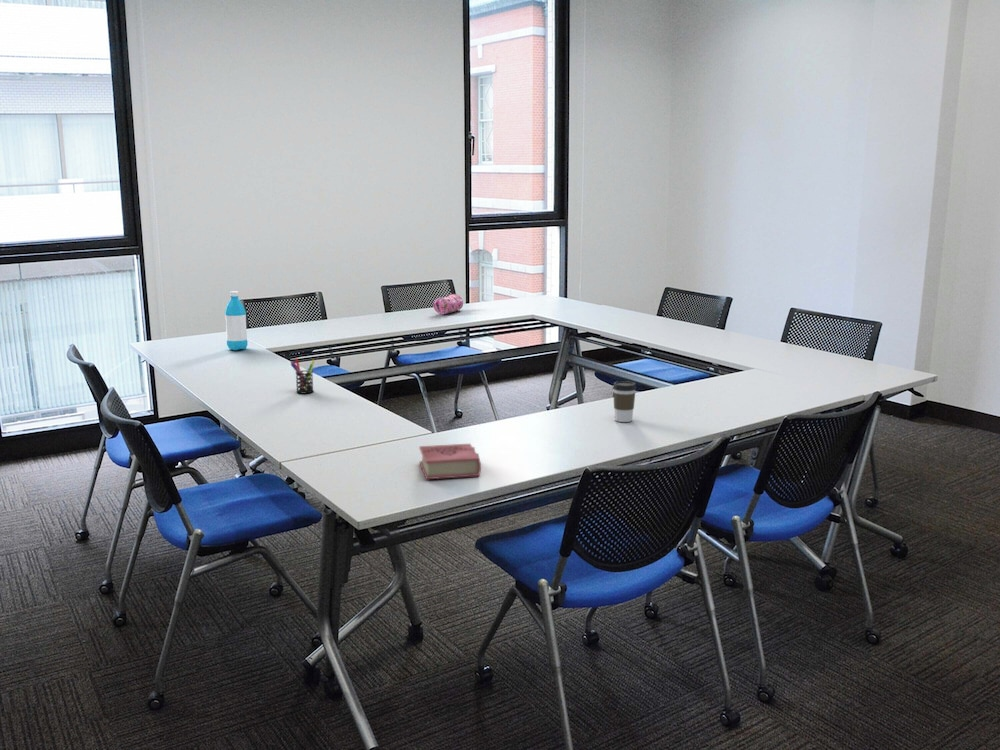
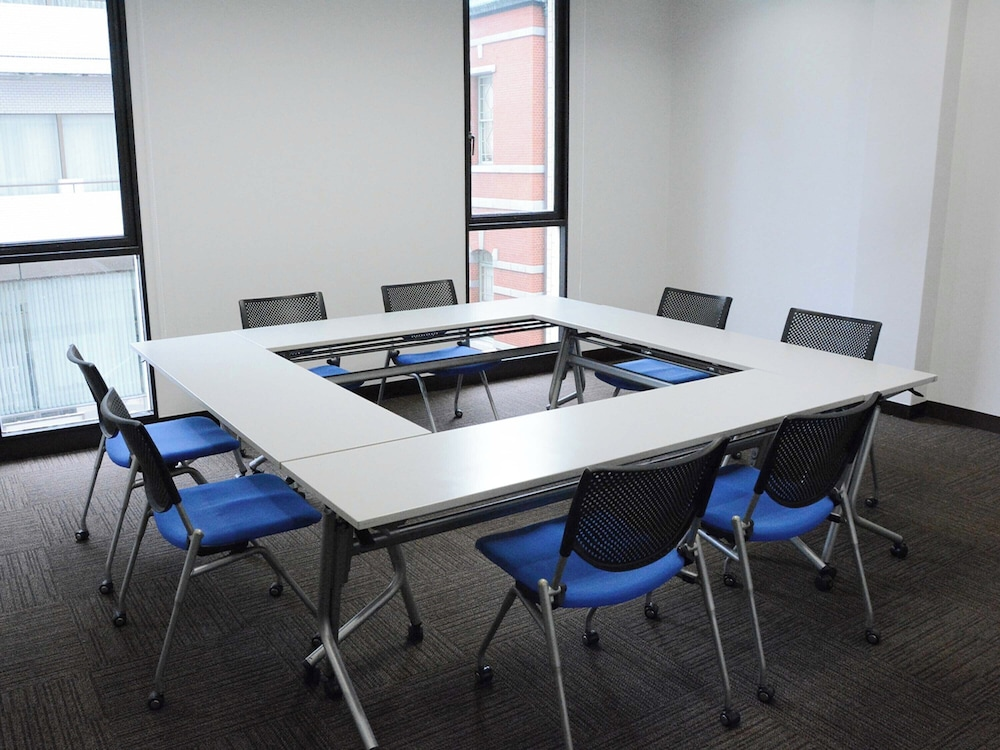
- water bottle [224,290,249,351]
- pen holder [289,358,316,394]
- pencil case [432,293,464,315]
- book [418,443,482,480]
- coffee cup [612,380,637,423]
